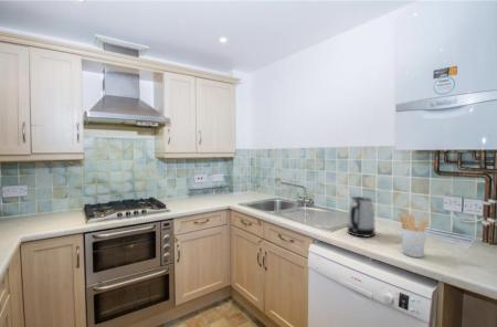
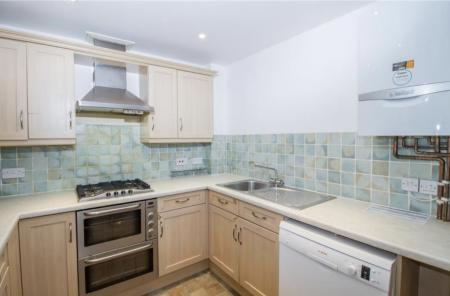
- kettle [347,196,377,238]
- utensil holder [396,212,430,259]
